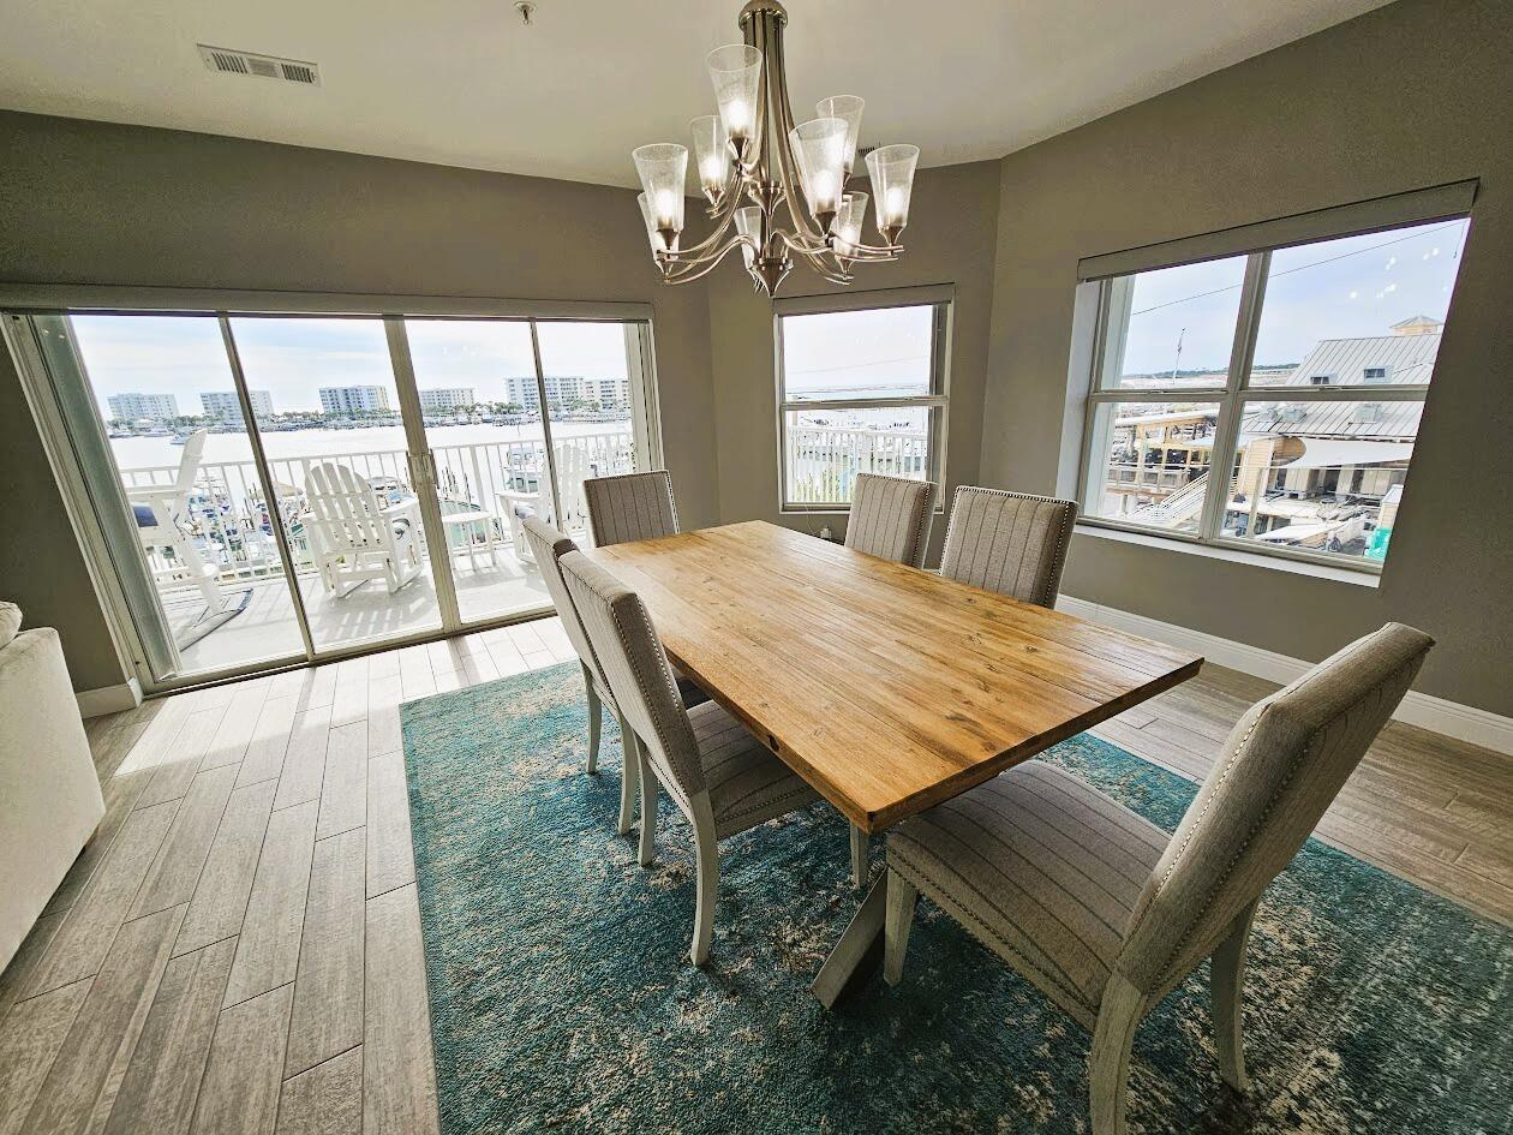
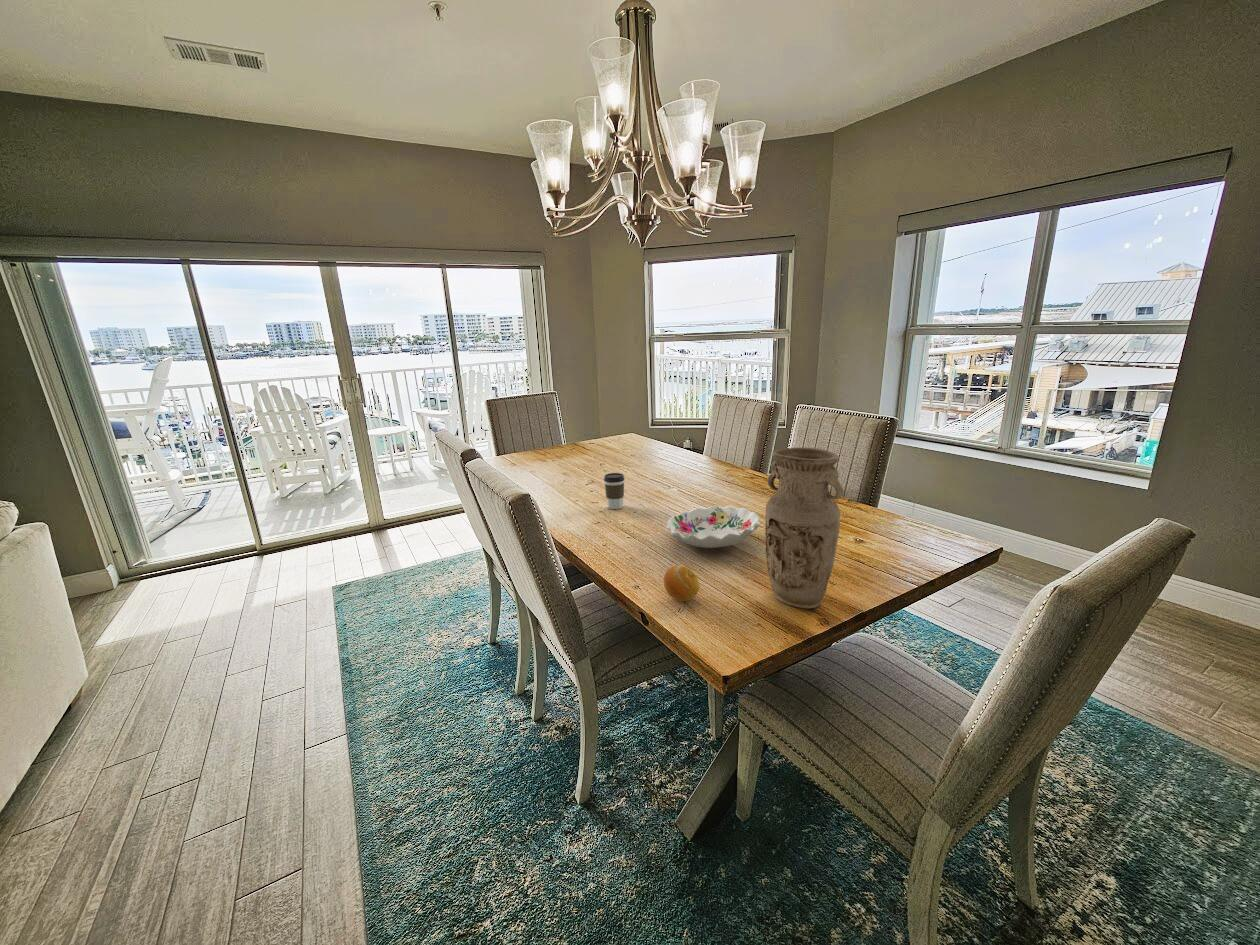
+ coffee cup [603,472,626,510]
+ fruit [663,564,700,602]
+ decorative bowl [666,504,761,549]
+ vase [764,446,844,609]
